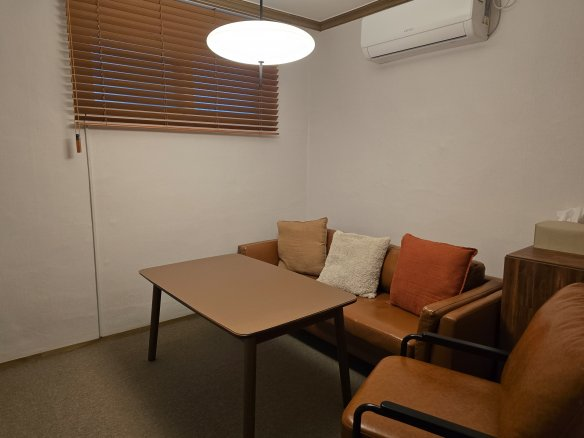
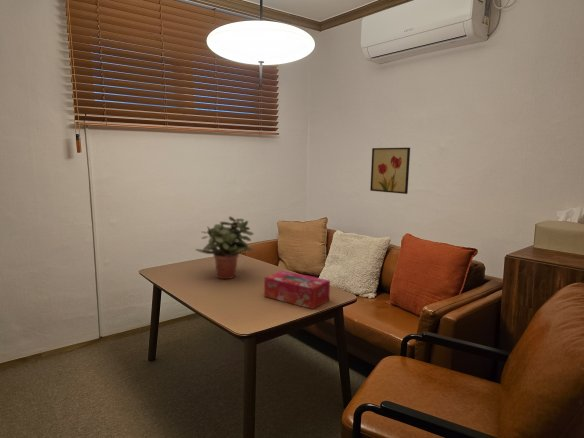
+ tissue box [263,270,331,310]
+ potted plant [194,215,255,280]
+ wall art [369,147,411,195]
